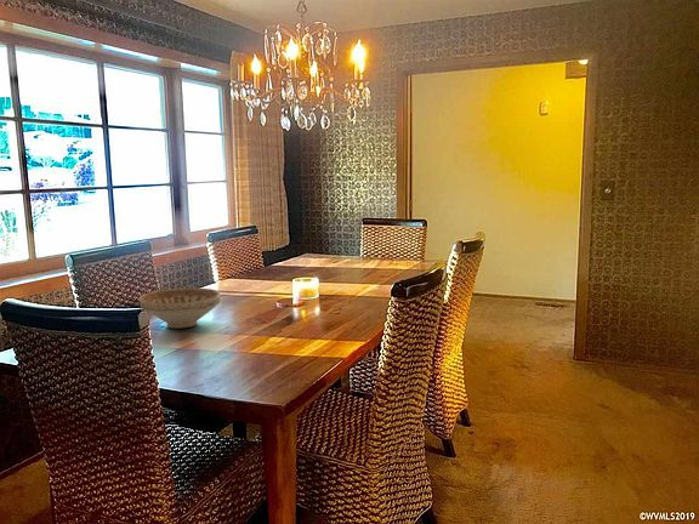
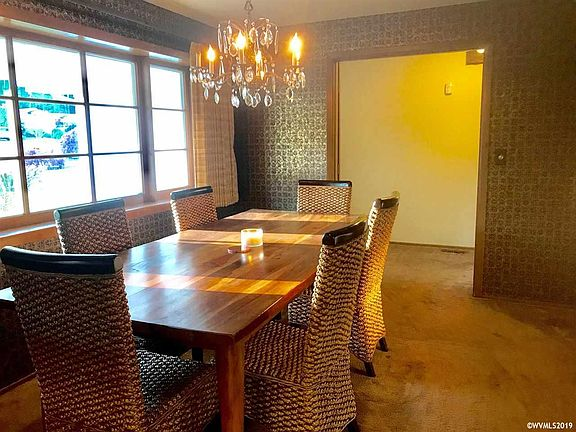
- decorative bowl [138,286,221,330]
